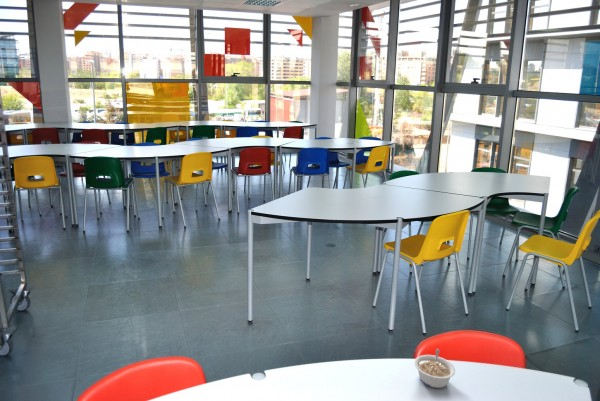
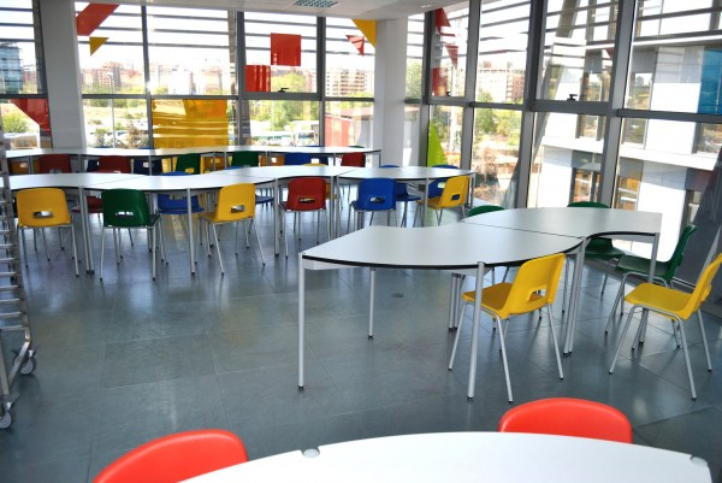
- legume [413,348,456,389]
